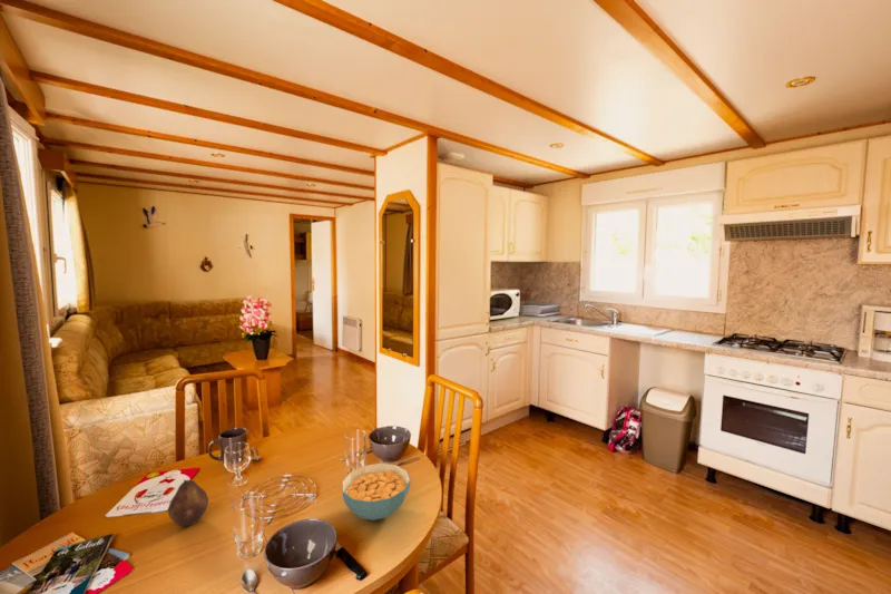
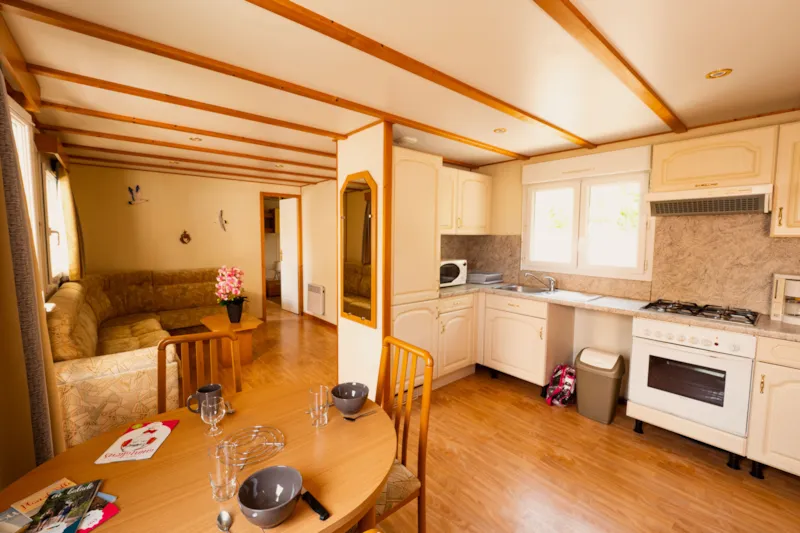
- fruit [167,479,209,527]
- cereal bowl [341,462,412,522]
